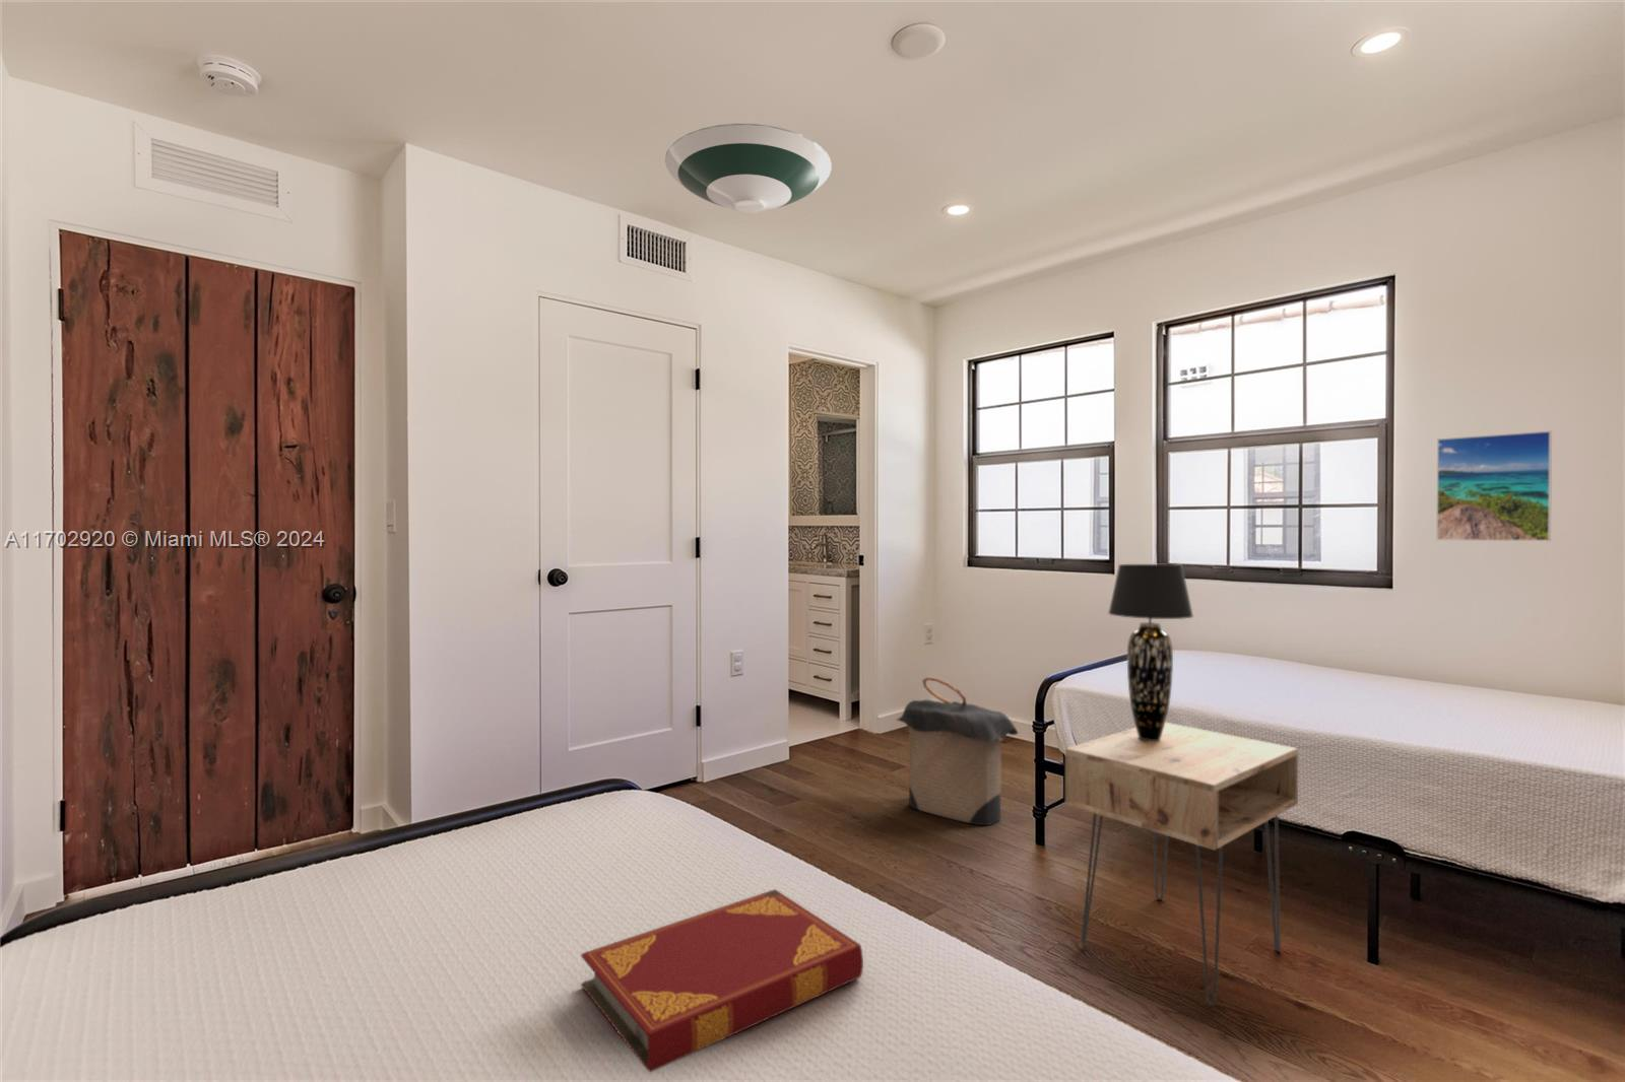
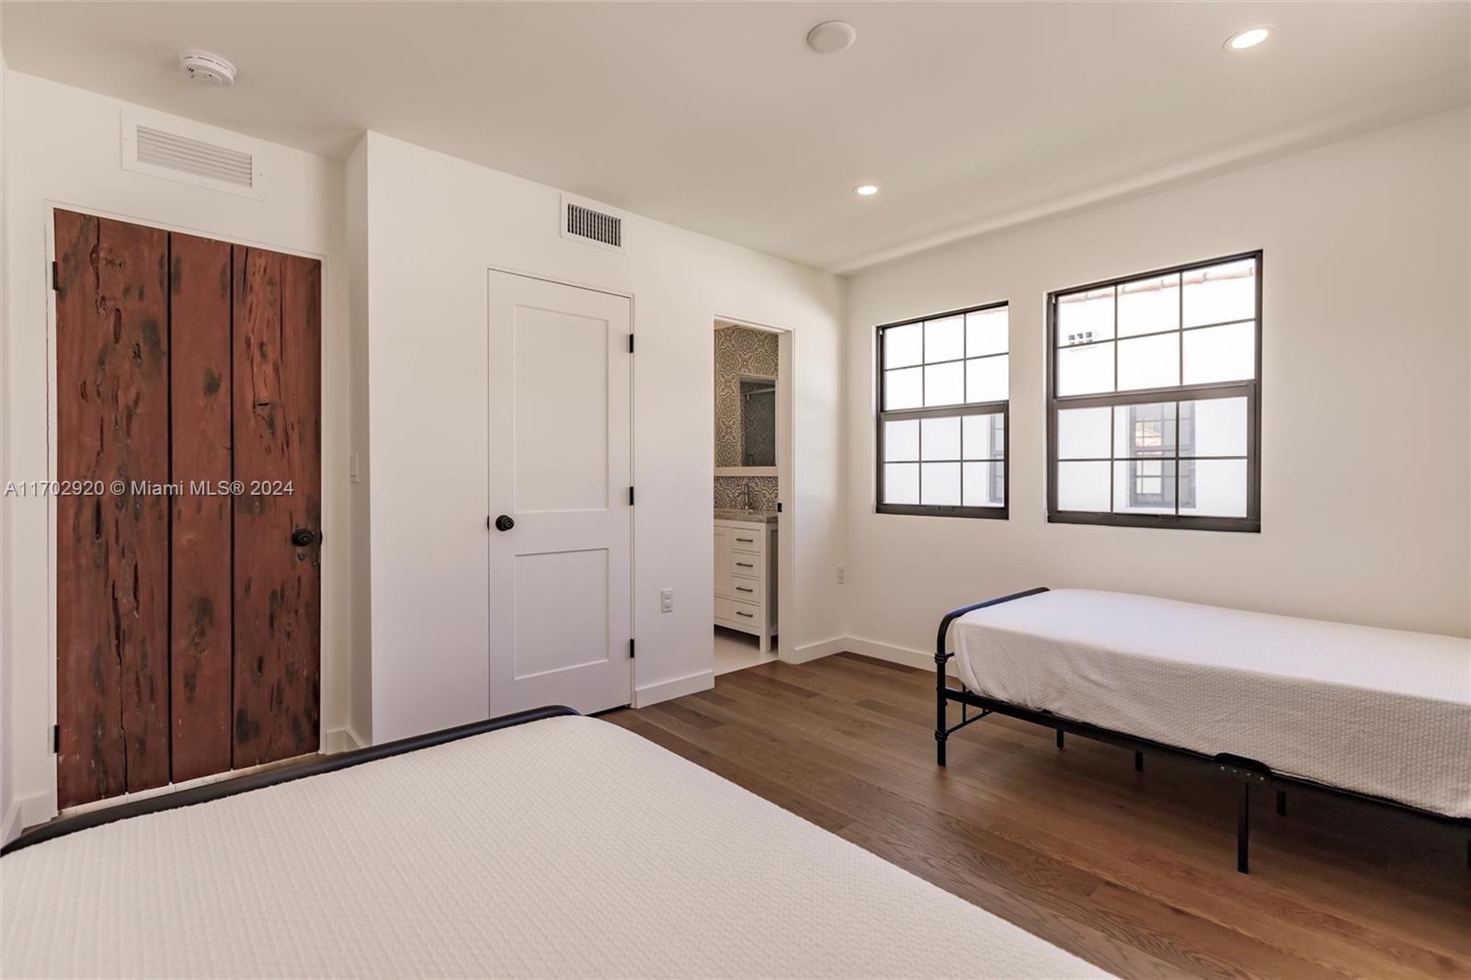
- nightstand [1064,722,1299,1007]
- laundry hamper [895,676,1020,826]
- hardback book [580,888,864,1074]
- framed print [1435,430,1553,542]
- table lamp [1107,563,1195,741]
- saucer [664,123,832,214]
